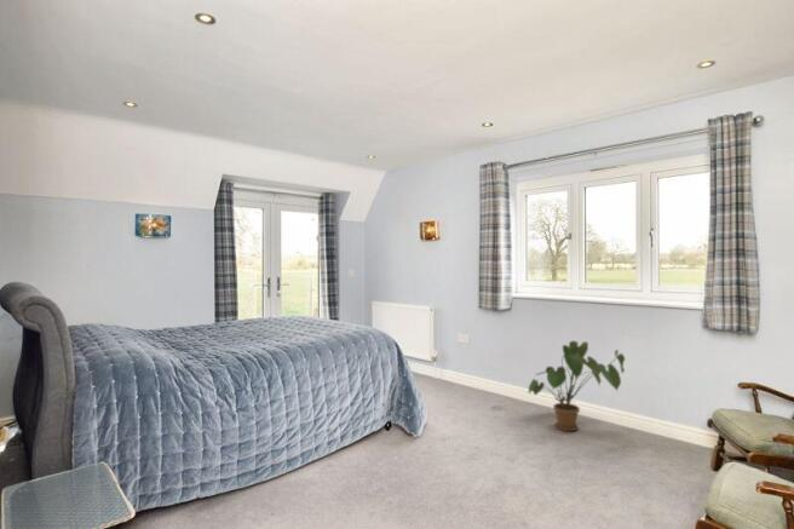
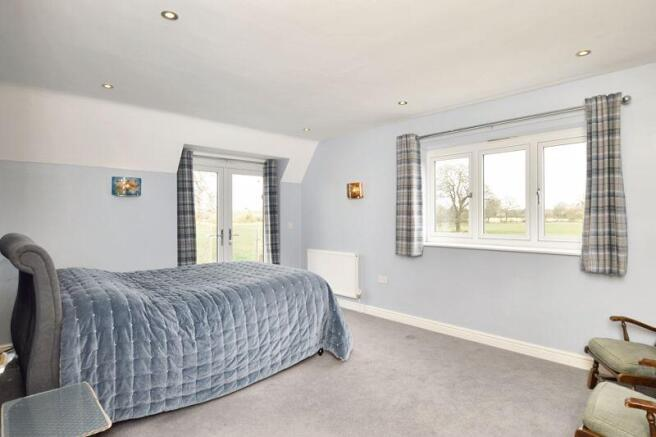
- house plant [528,340,626,432]
